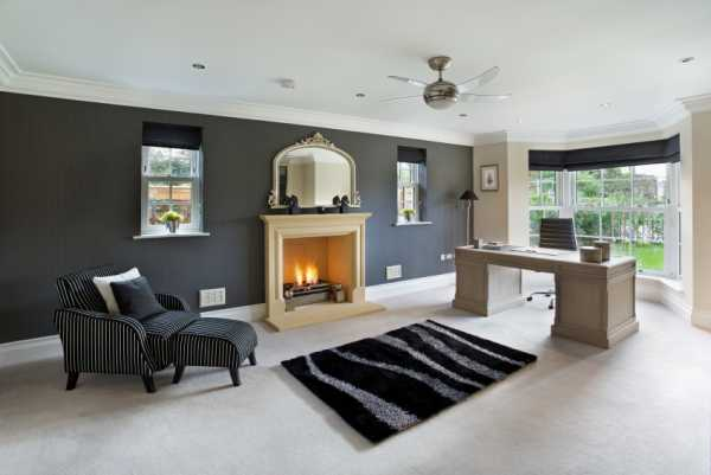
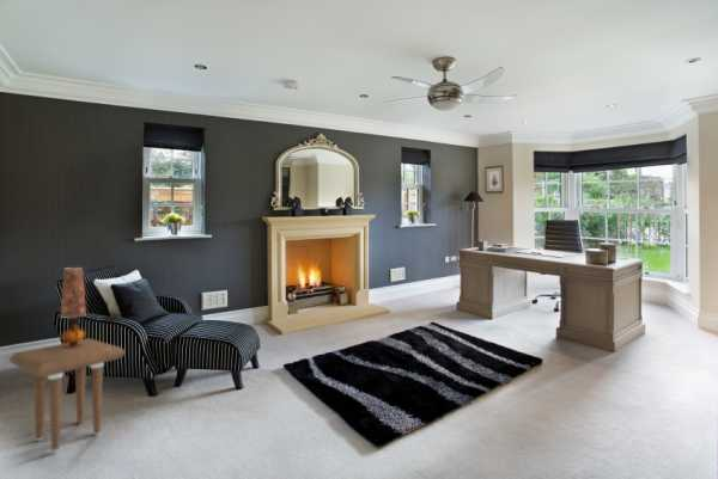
+ side table [8,337,126,454]
+ table lamp [60,266,87,349]
